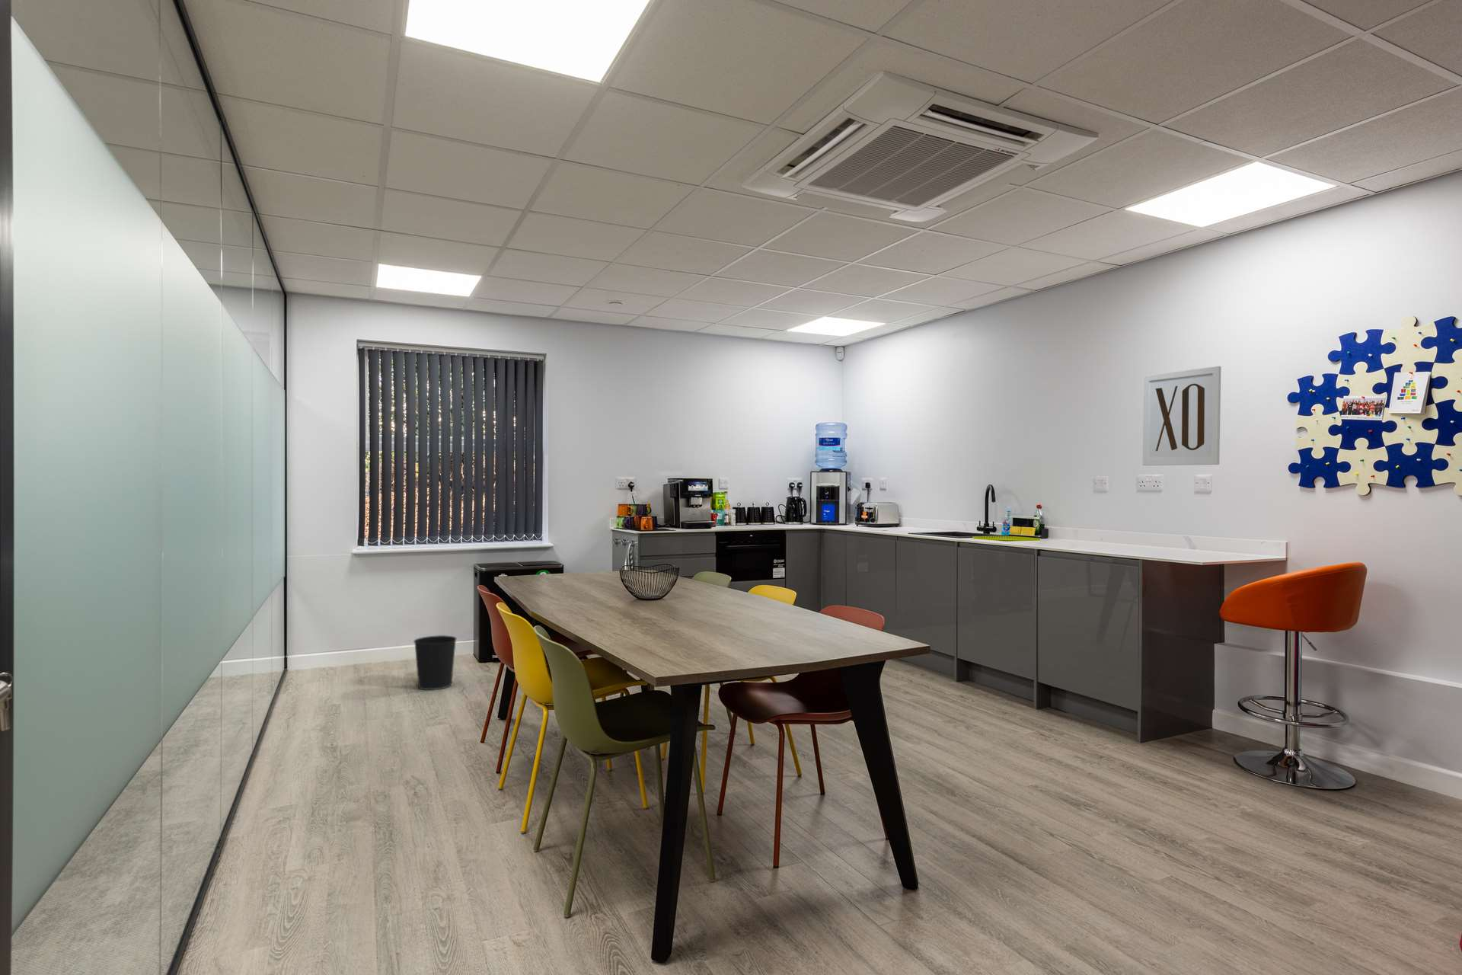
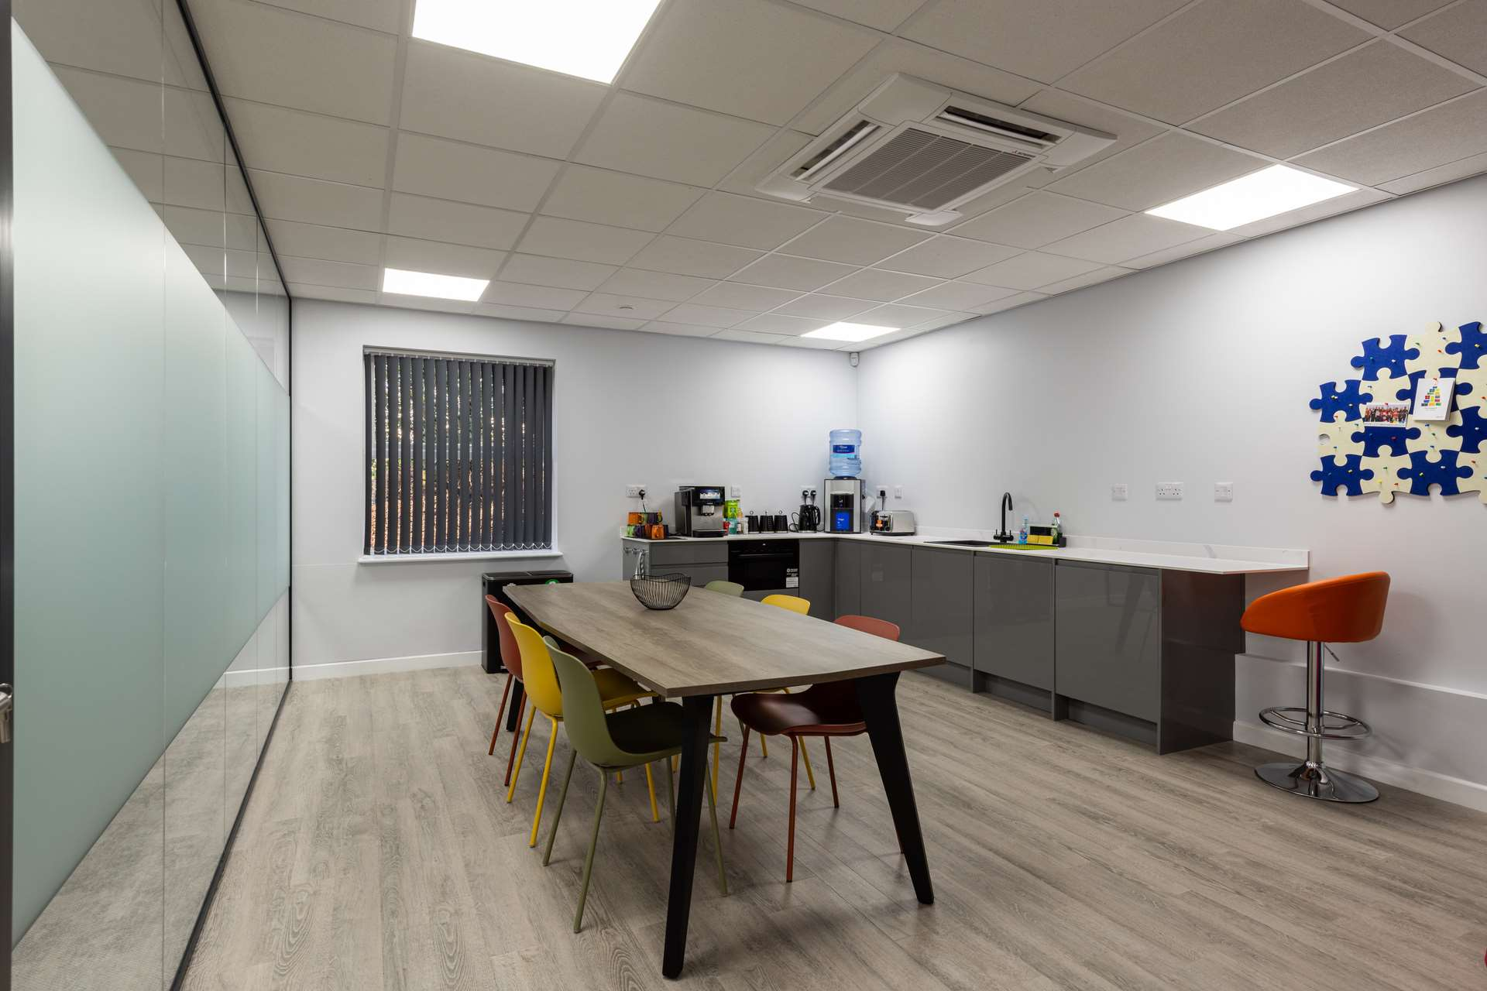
- wall art [1142,366,1223,466]
- wastebasket [412,634,458,691]
